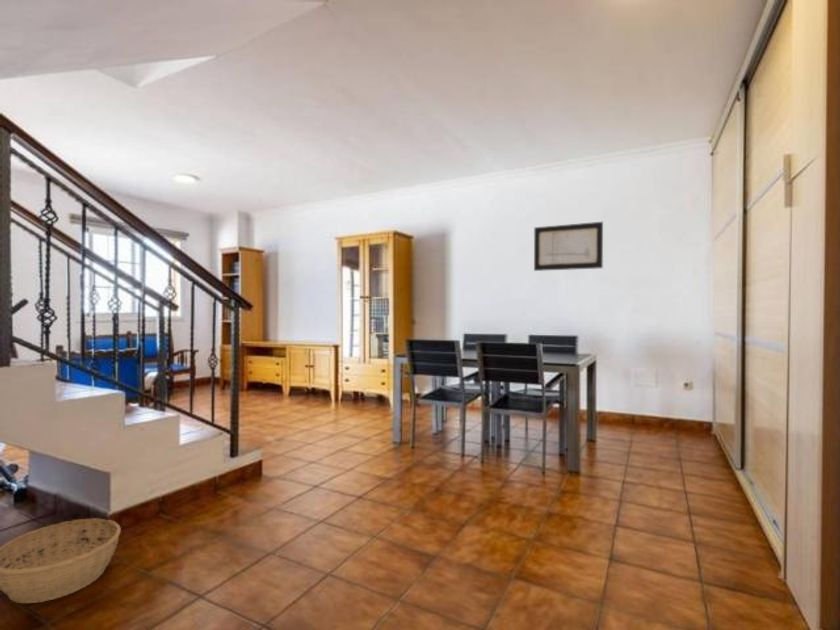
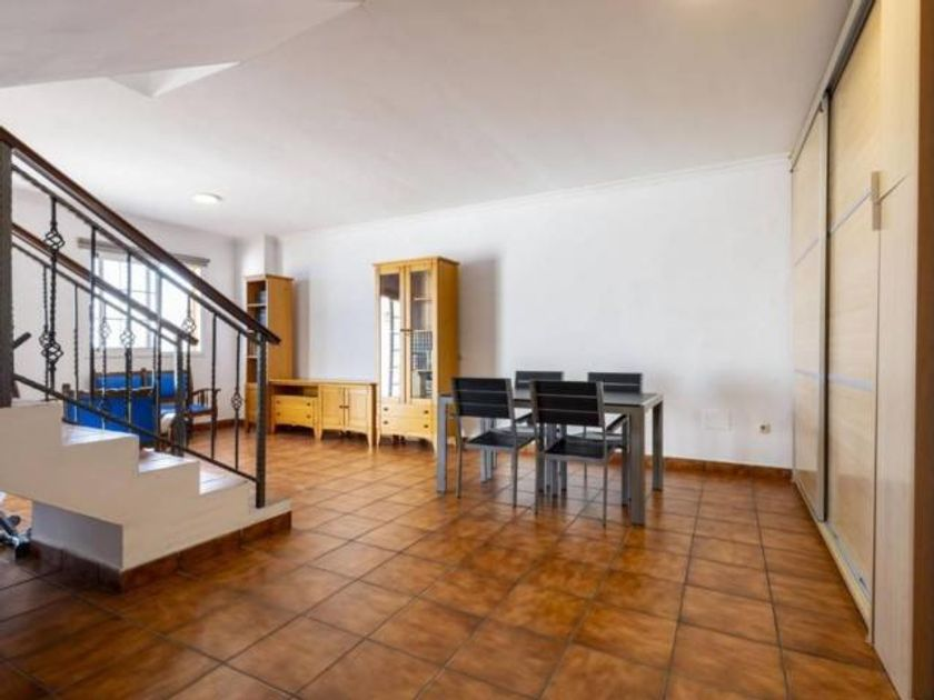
- wall art [533,221,604,272]
- basket [0,517,122,604]
